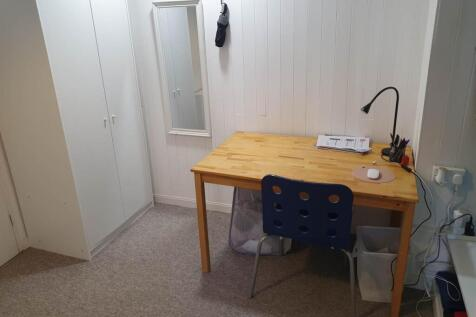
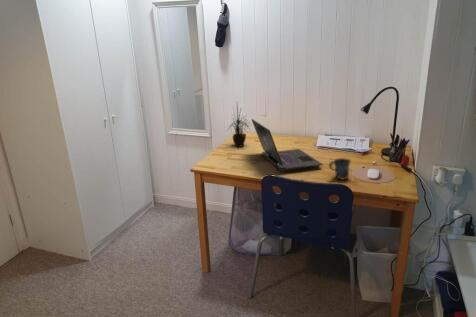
+ mug [328,157,352,180]
+ potted plant [226,102,252,148]
+ laptop [250,118,324,172]
